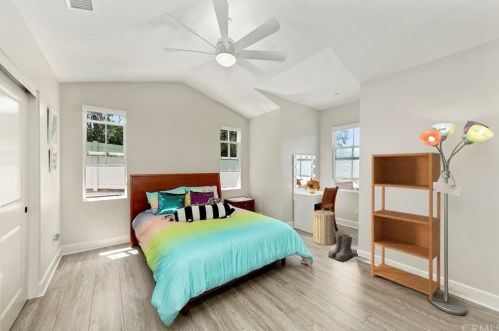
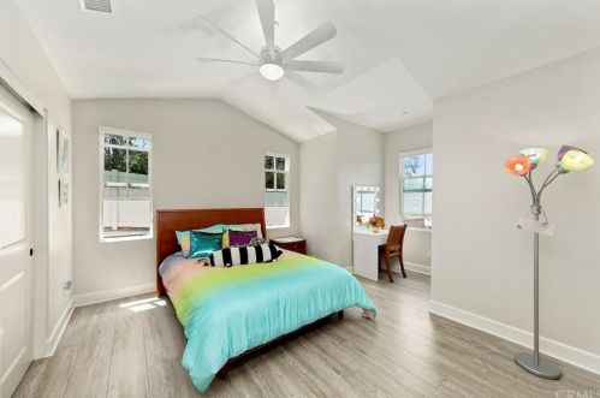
- laundry hamper [312,207,335,246]
- boots [327,232,353,262]
- bookcase [370,152,442,302]
